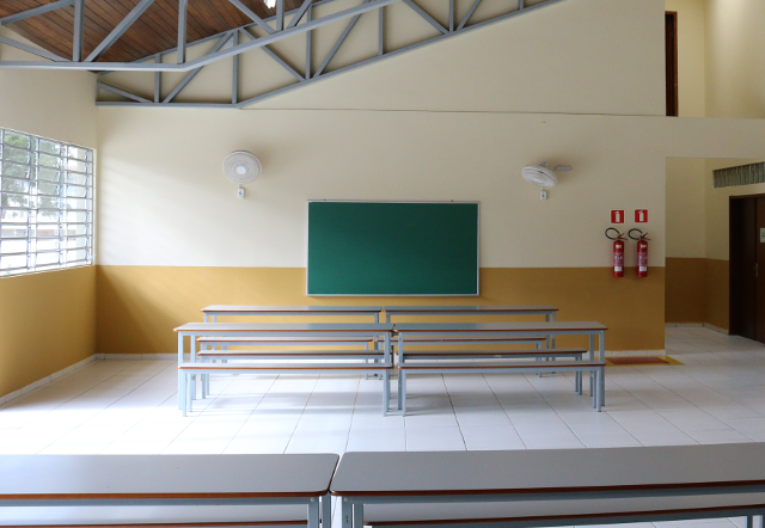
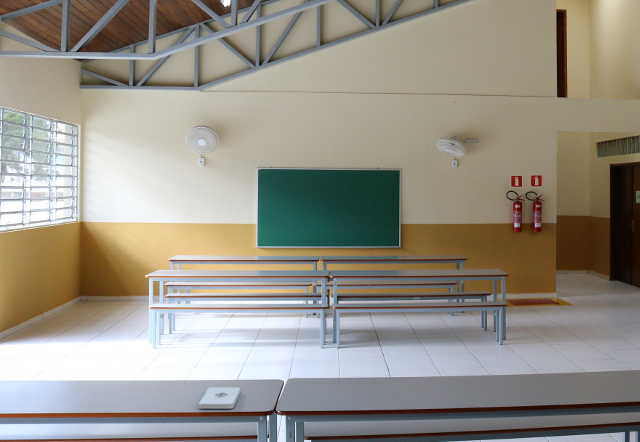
+ notepad [197,386,241,409]
